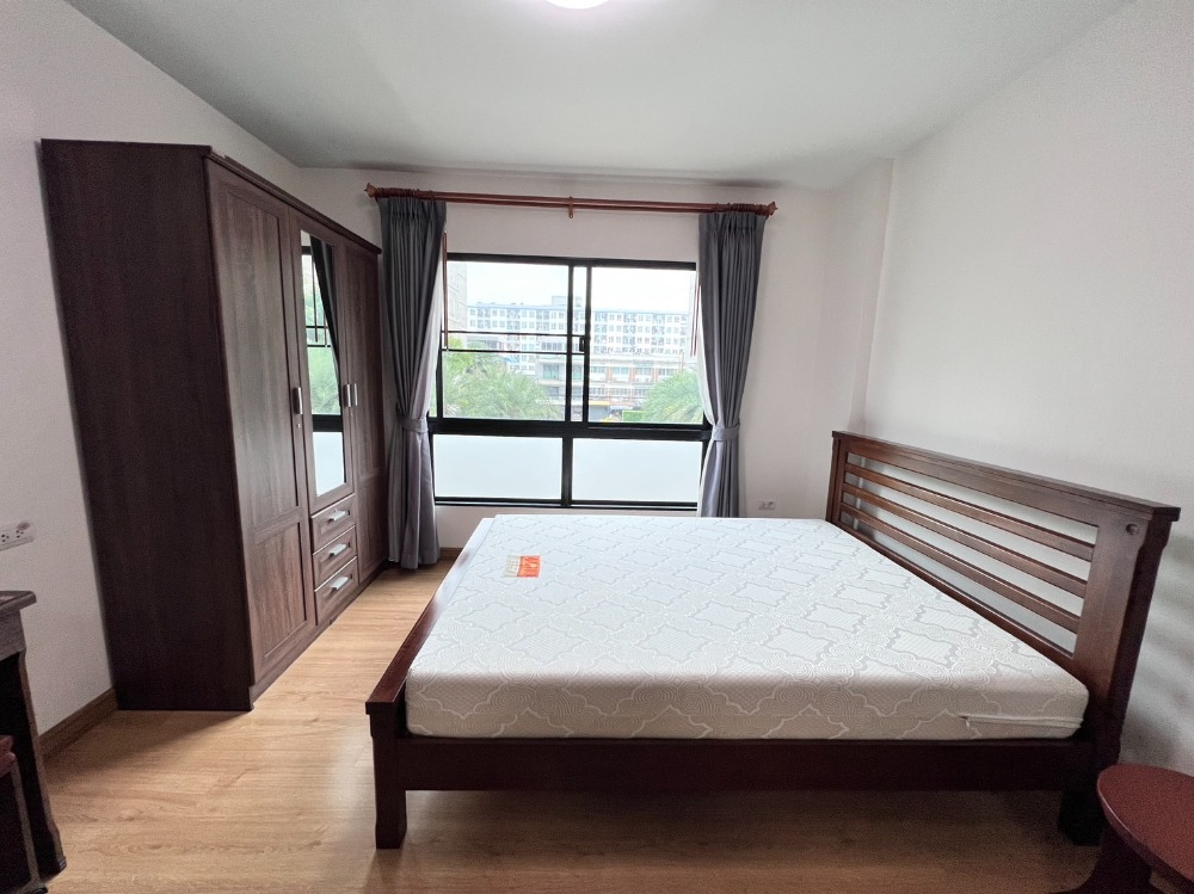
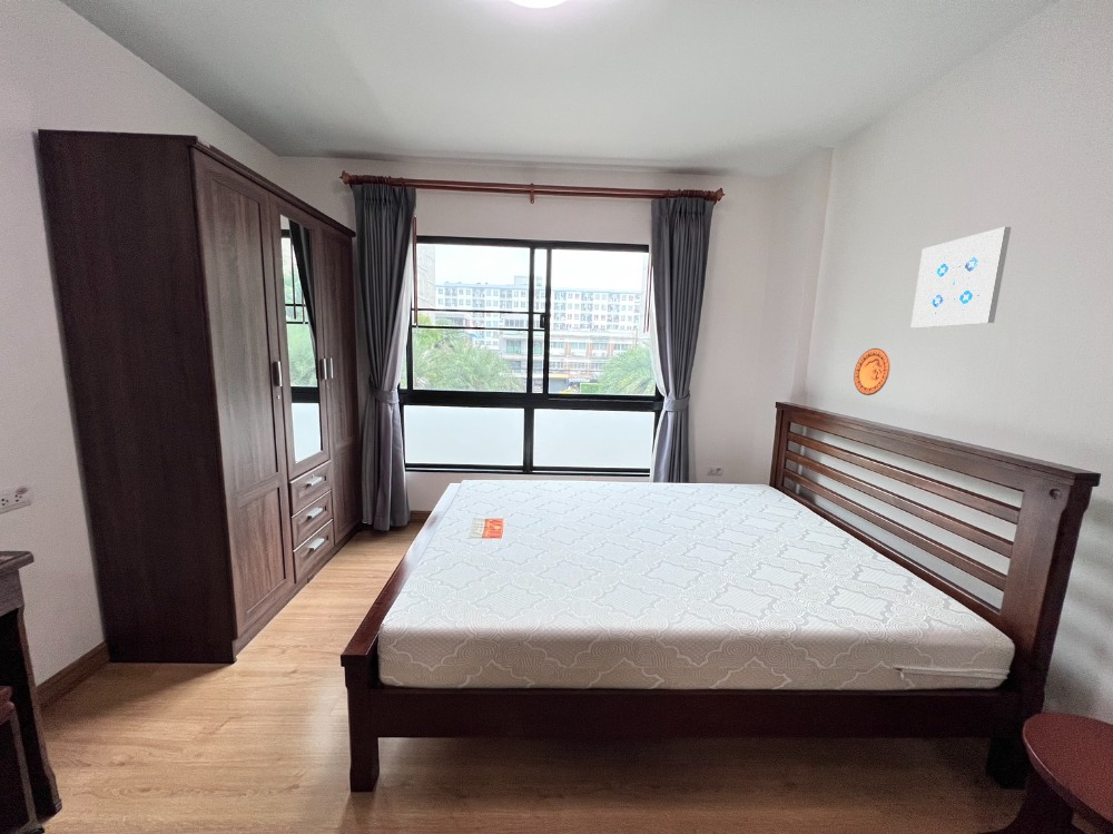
+ wall art [909,226,1012,328]
+ decorative plate [853,347,892,396]
